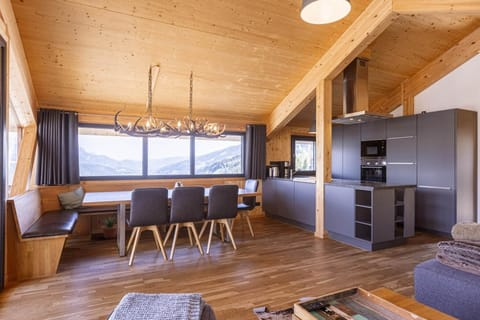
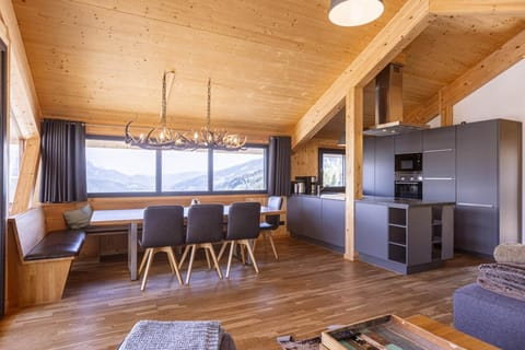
- potted plant [97,216,118,239]
